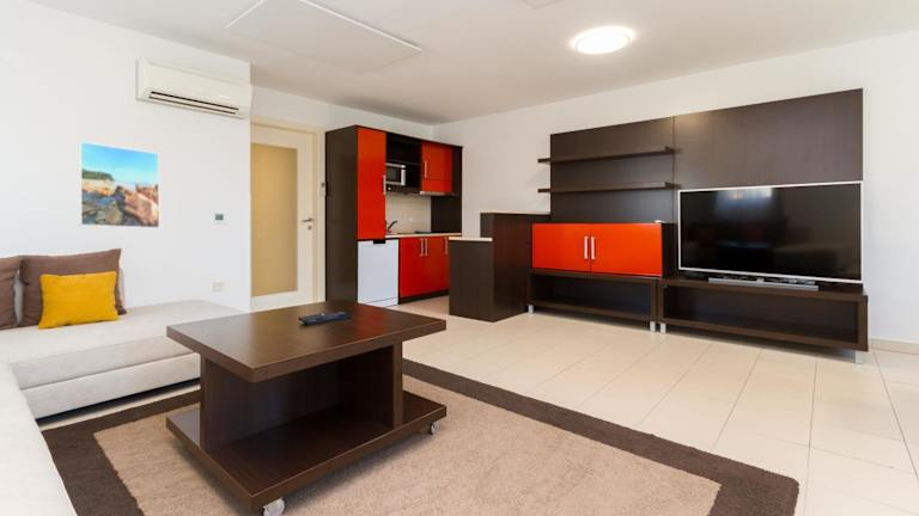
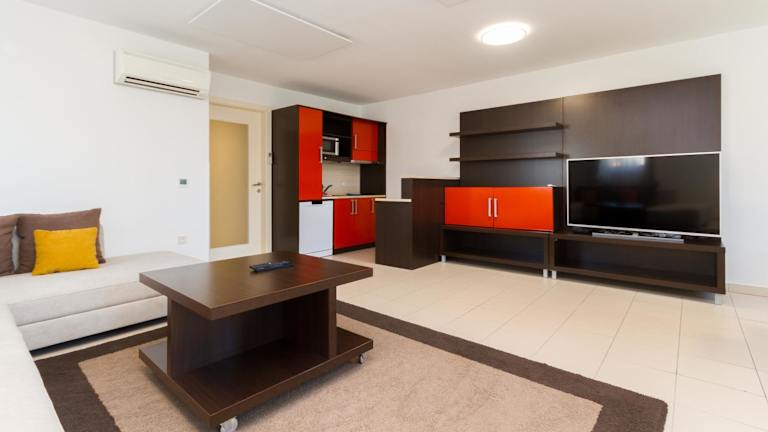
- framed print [78,141,160,229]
